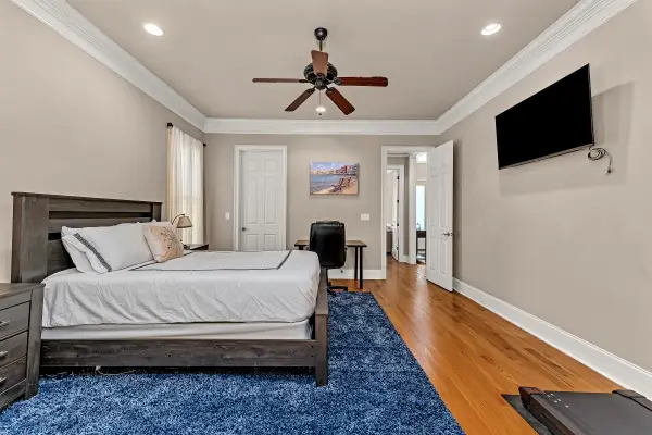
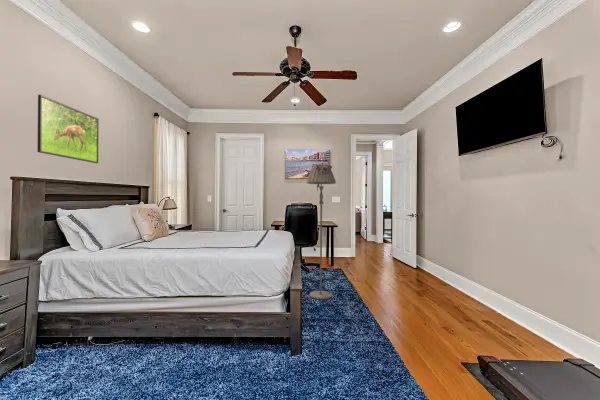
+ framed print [36,94,100,164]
+ floor lamp [306,163,337,300]
